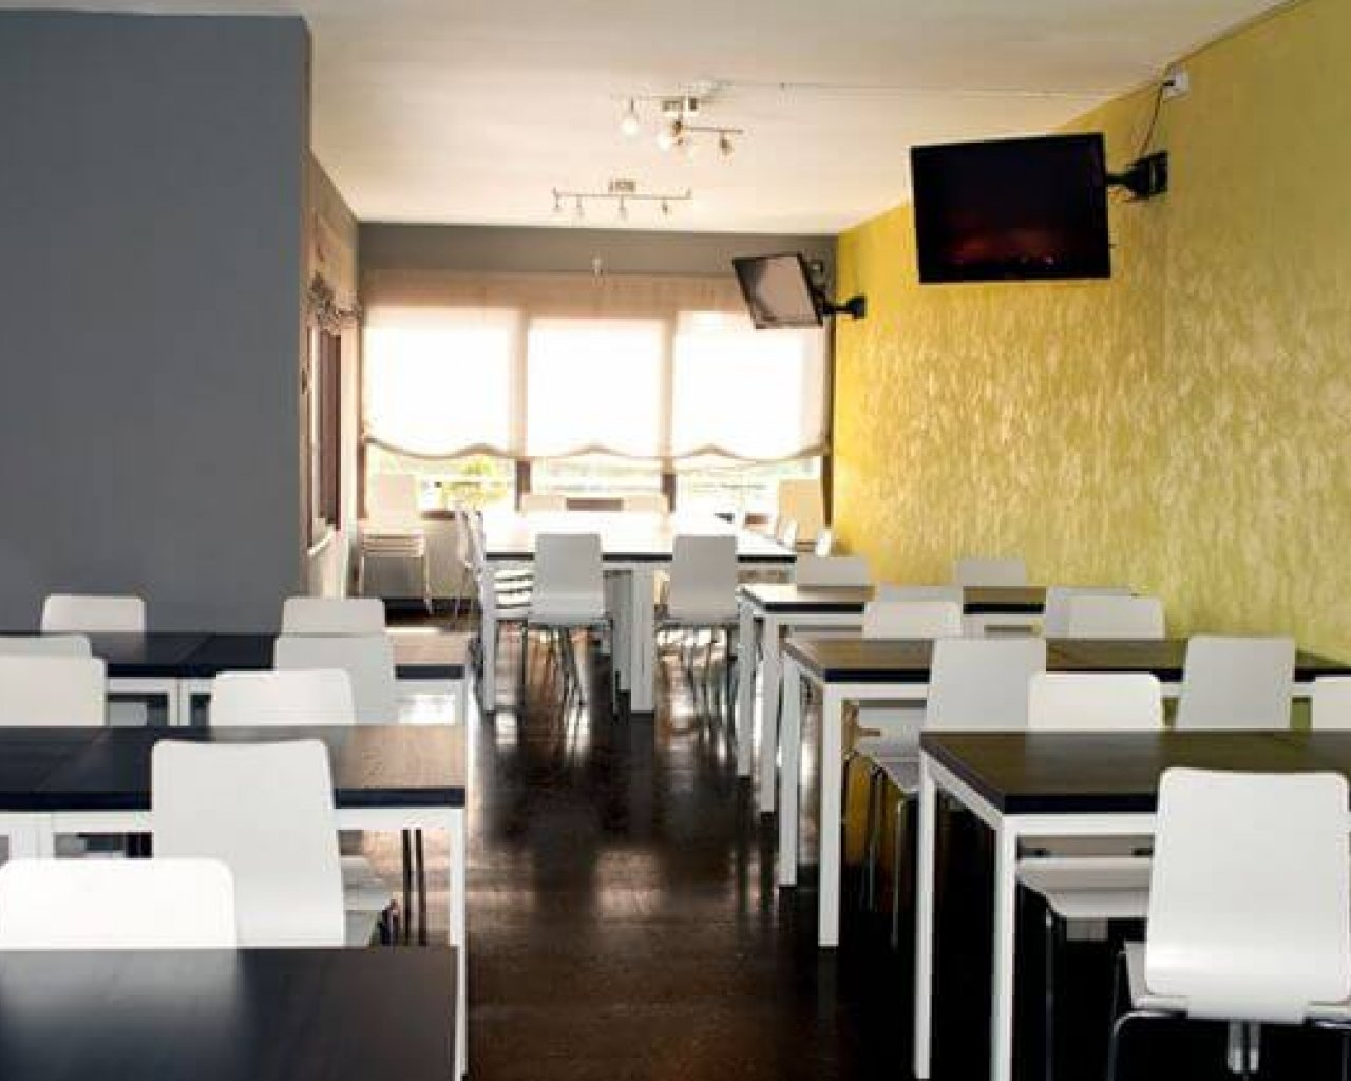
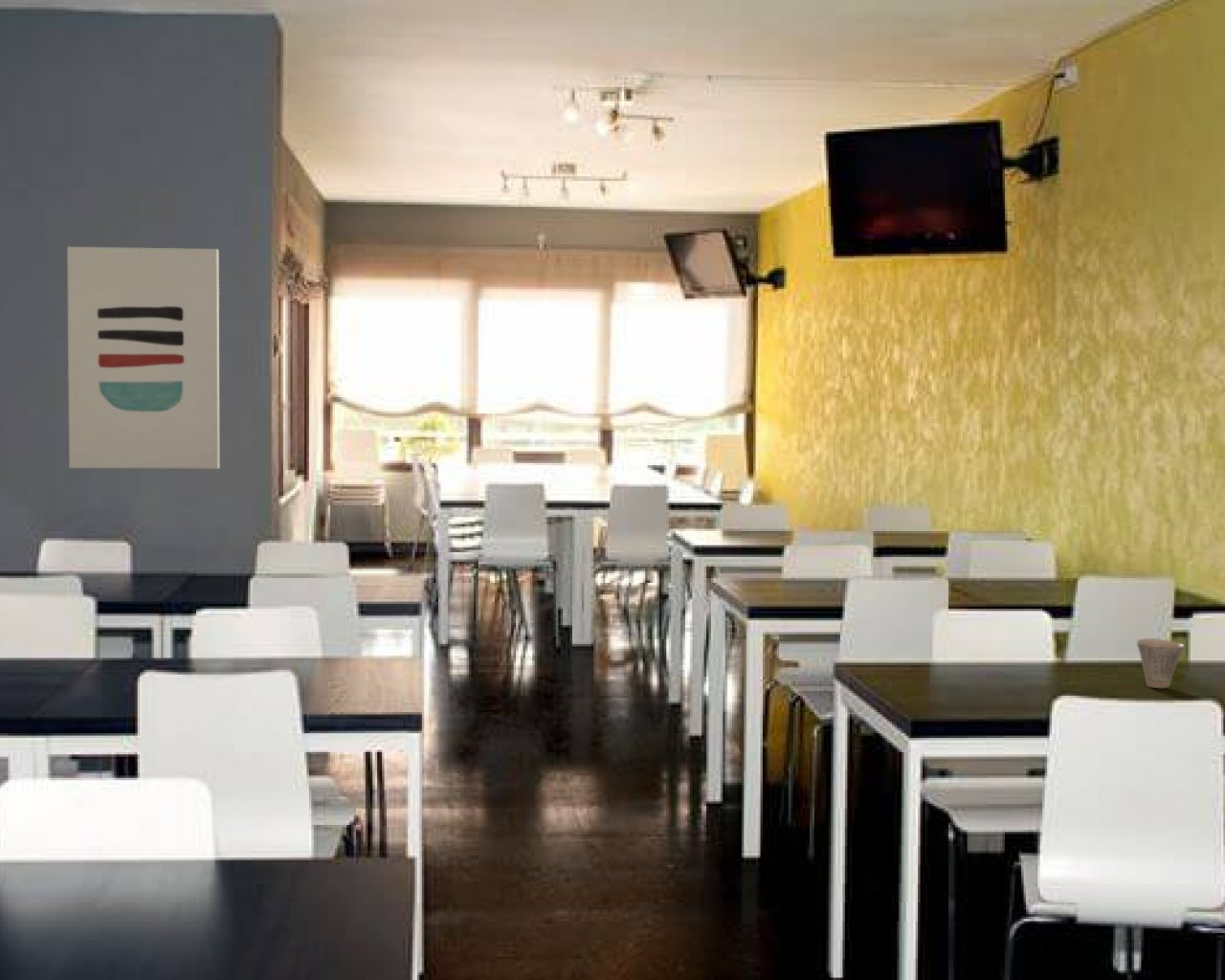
+ wall art [66,246,220,470]
+ cup [1136,637,1185,689]
